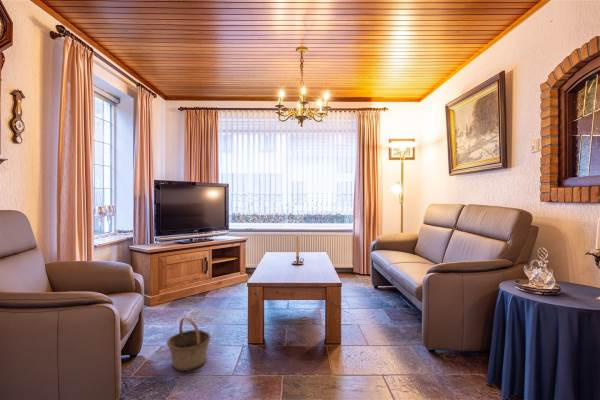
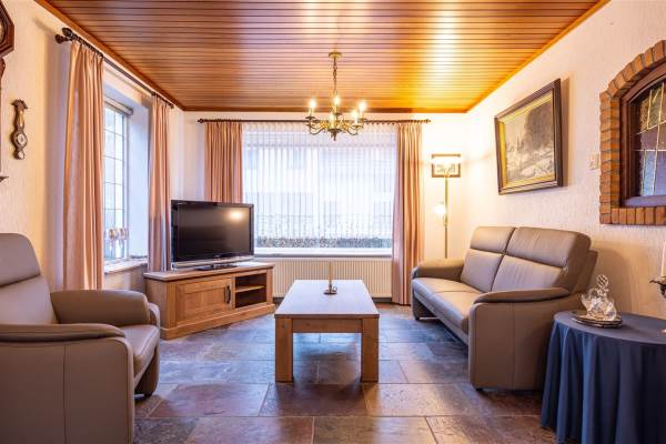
- basket [166,316,212,372]
